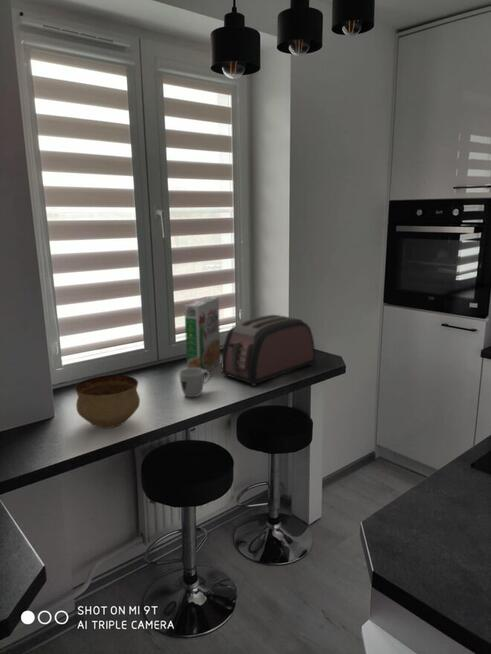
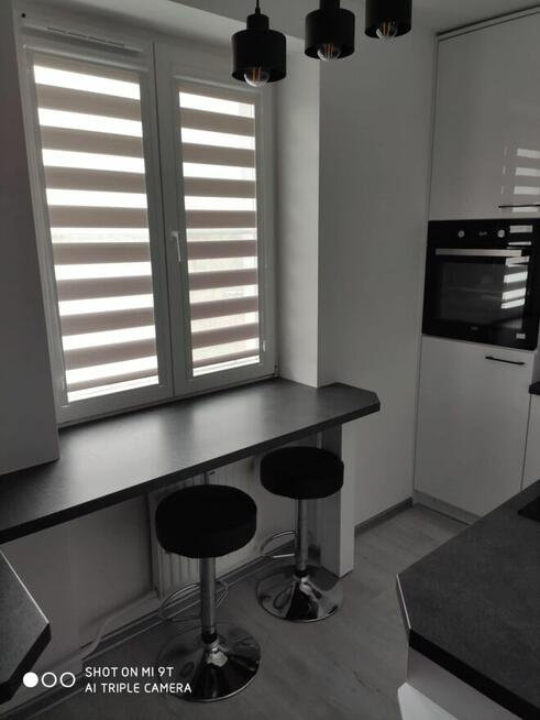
- mug [178,367,211,398]
- toaster [220,314,316,387]
- bowl [74,374,141,429]
- cereal box [183,296,221,376]
